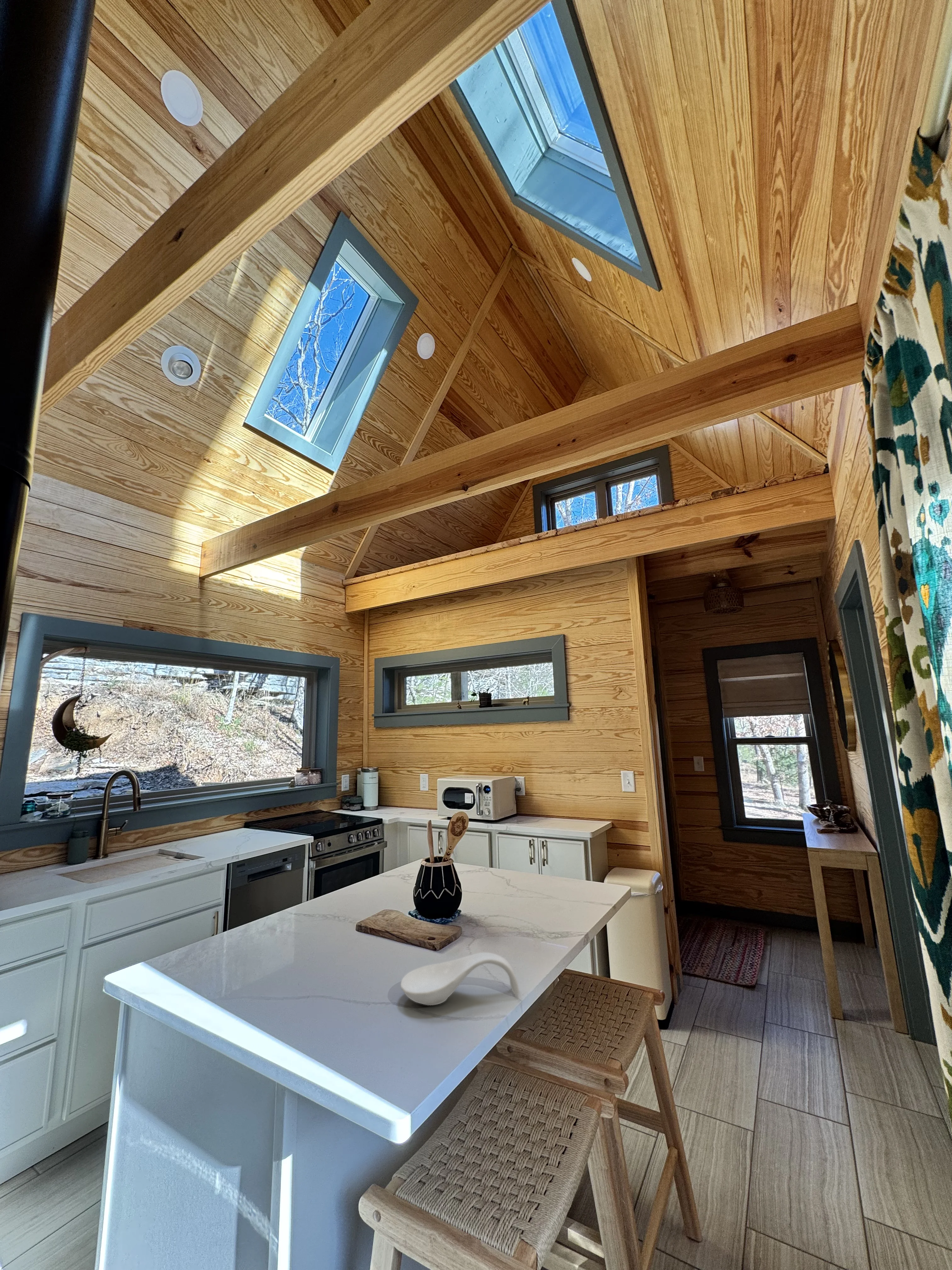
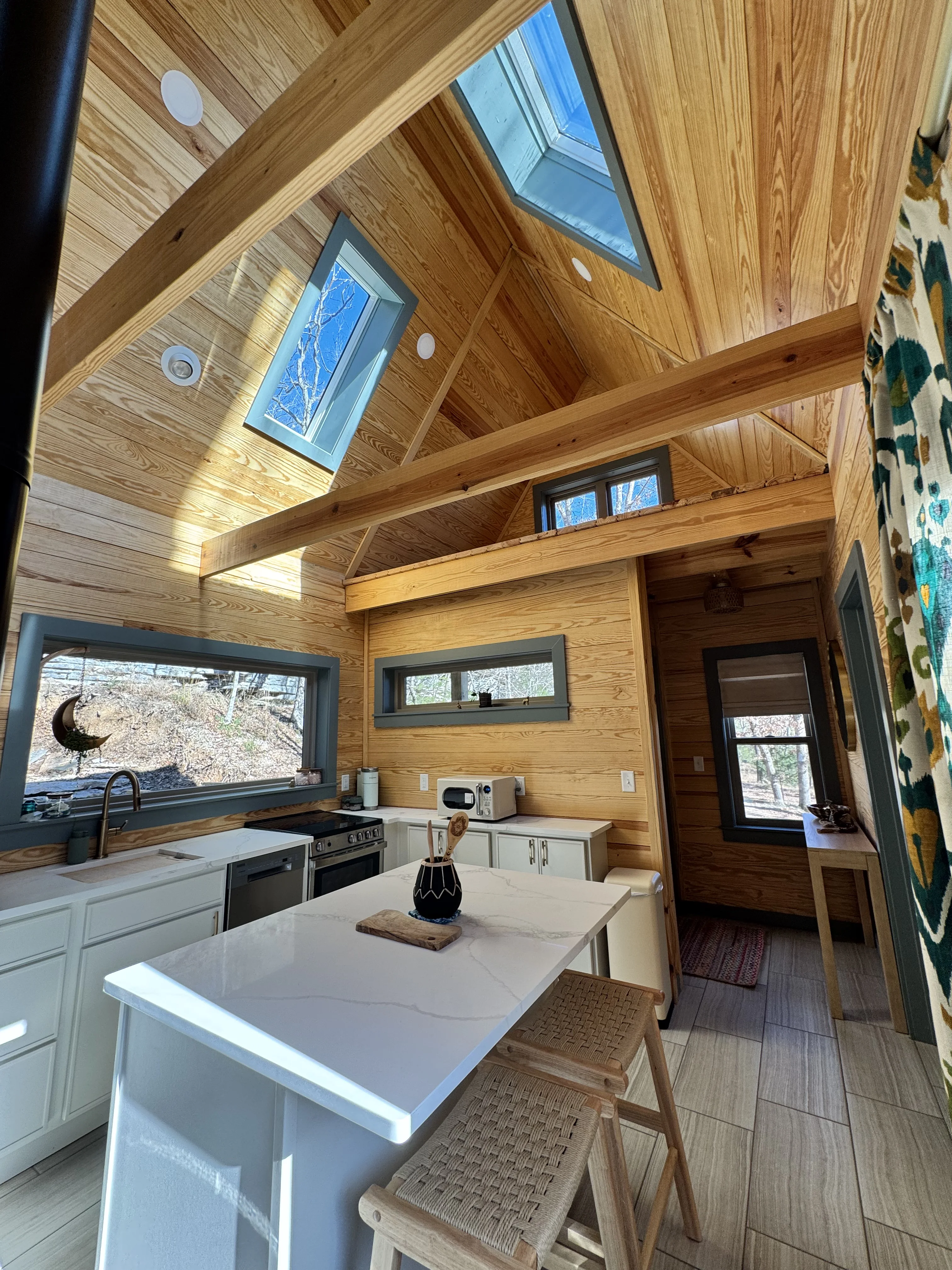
- spoon rest [400,952,519,1006]
